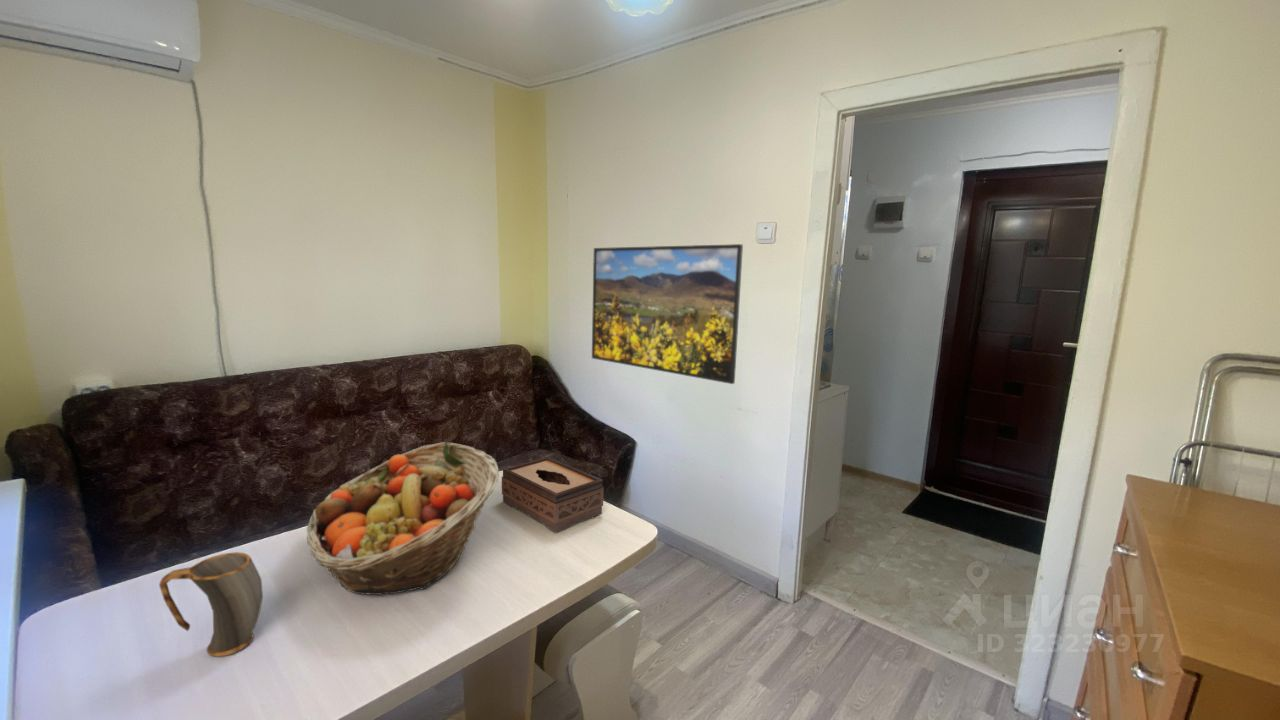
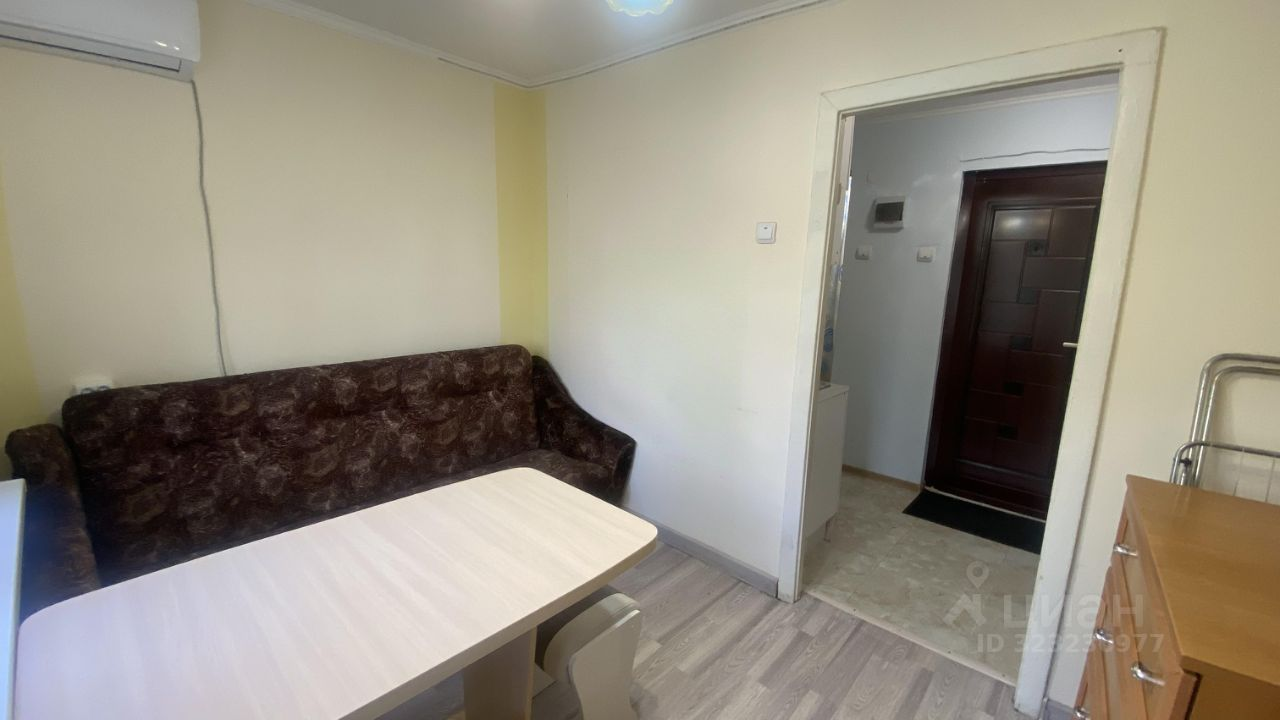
- mug [158,551,264,657]
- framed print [591,243,744,385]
- tissue box [501,456,605,533]
- fruit basket [306,441,500,596]
